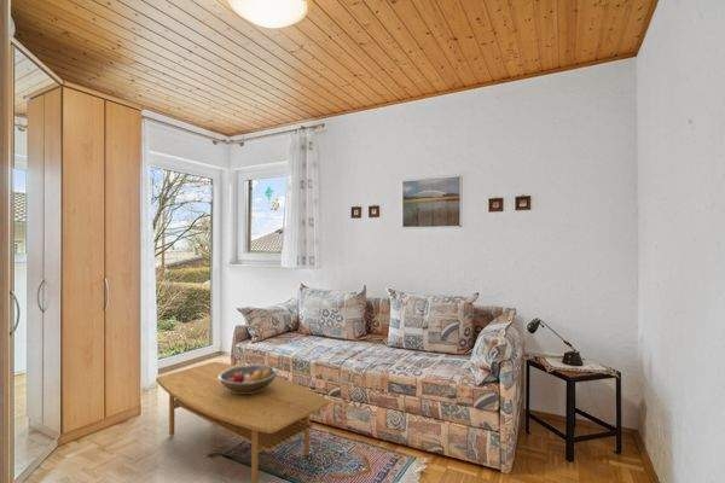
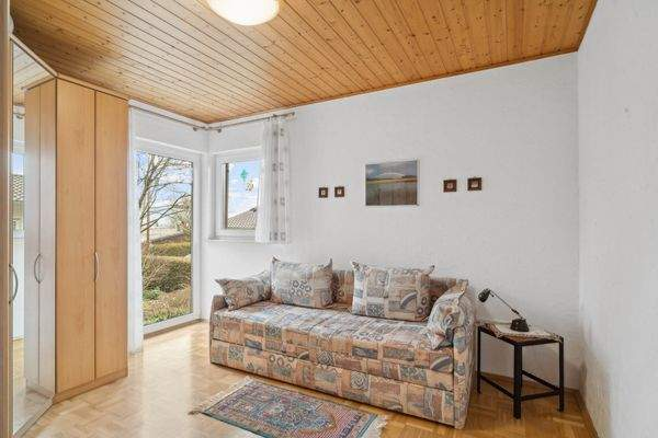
- fruit bowl [219,363,279,394]
- coffee table [155,361,331,483]
